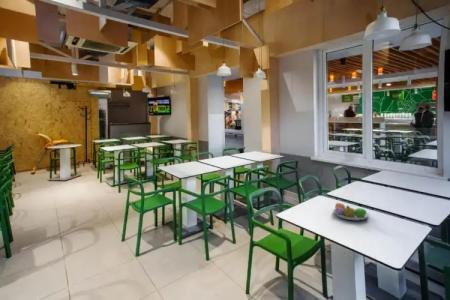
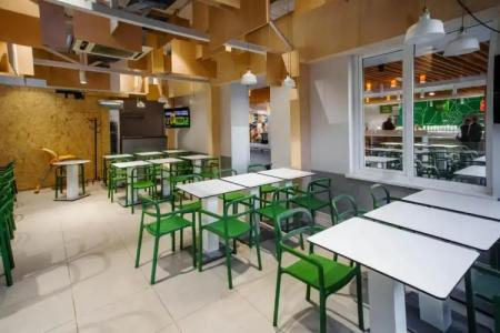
- fruit bowl [332,202,371,221]
